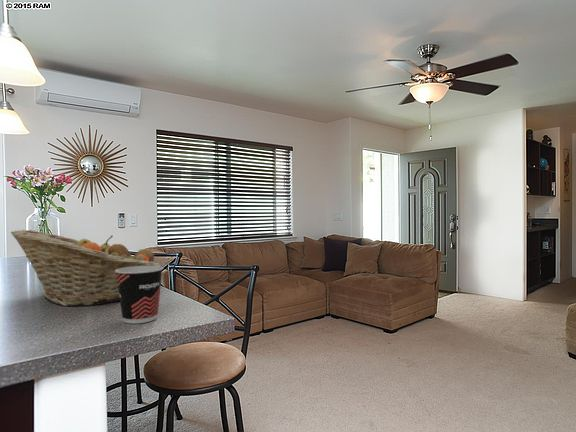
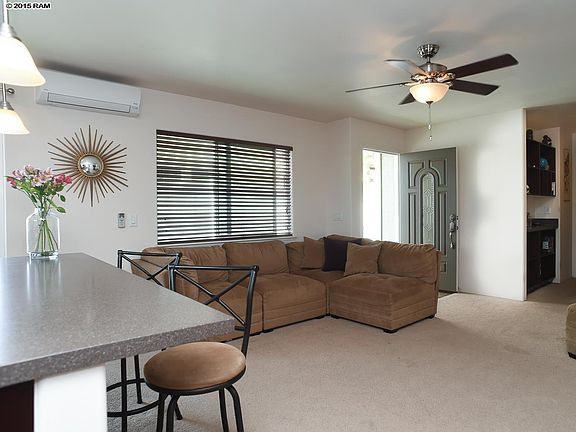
- fruit basket [10,229,161,307]
- cup [115,265,164,324]
